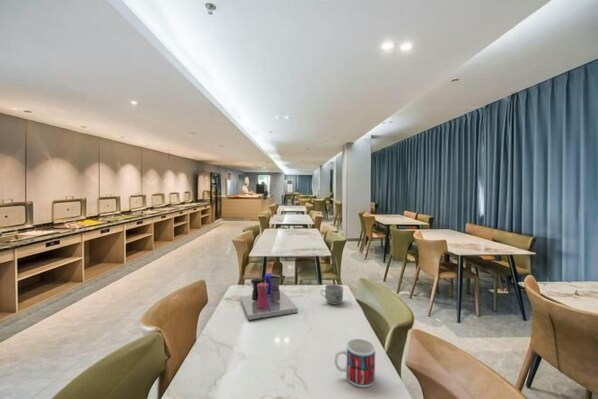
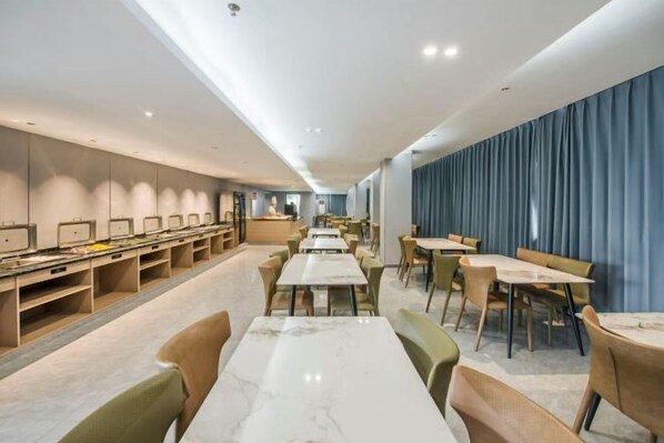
- mug [334,338,376,388]
- mug [319,283,344,306]
- coffee maker [239,272,298,321]
